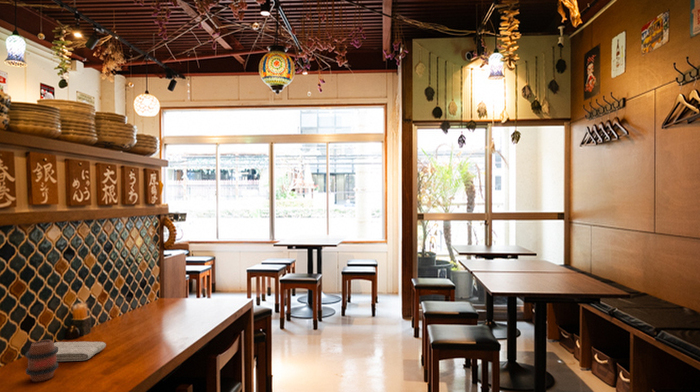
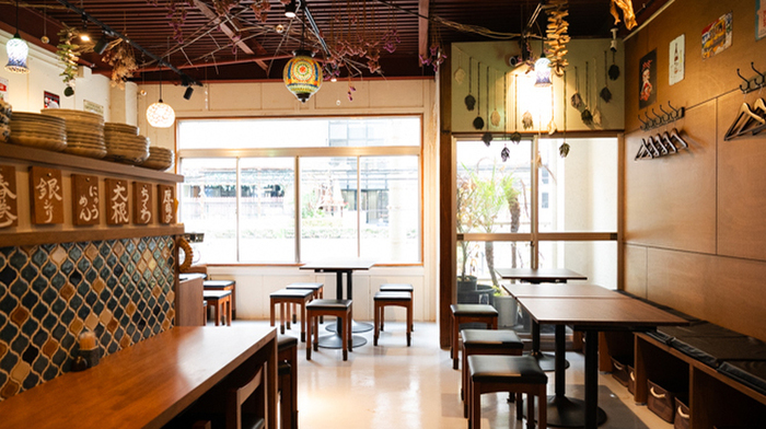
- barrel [25,339,59,383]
- washcloth [53,341,107,362]
